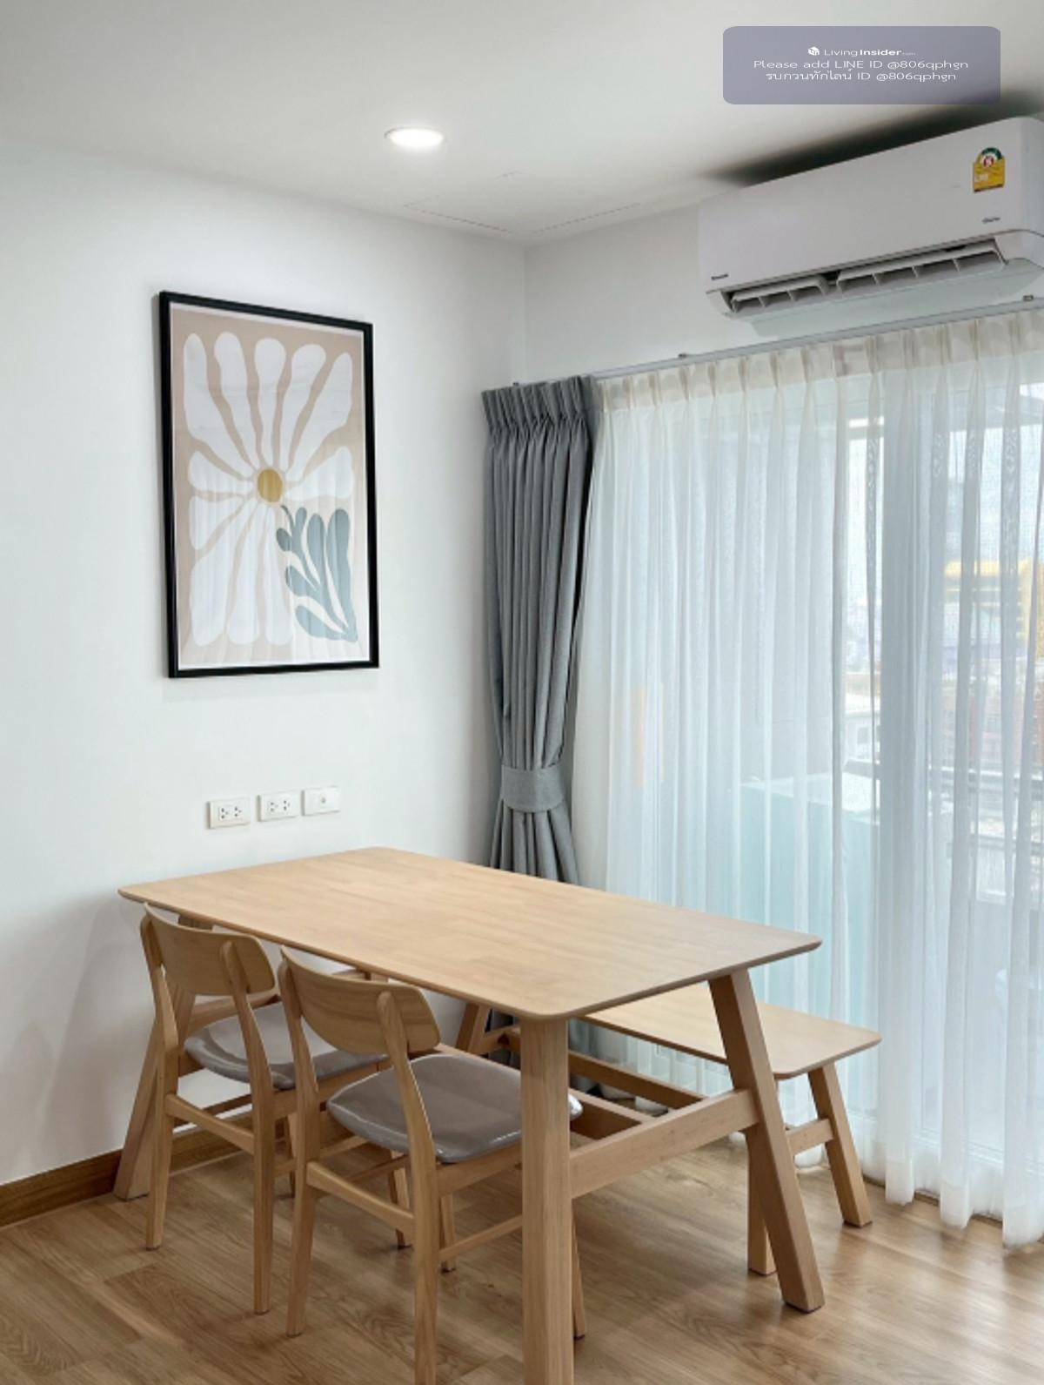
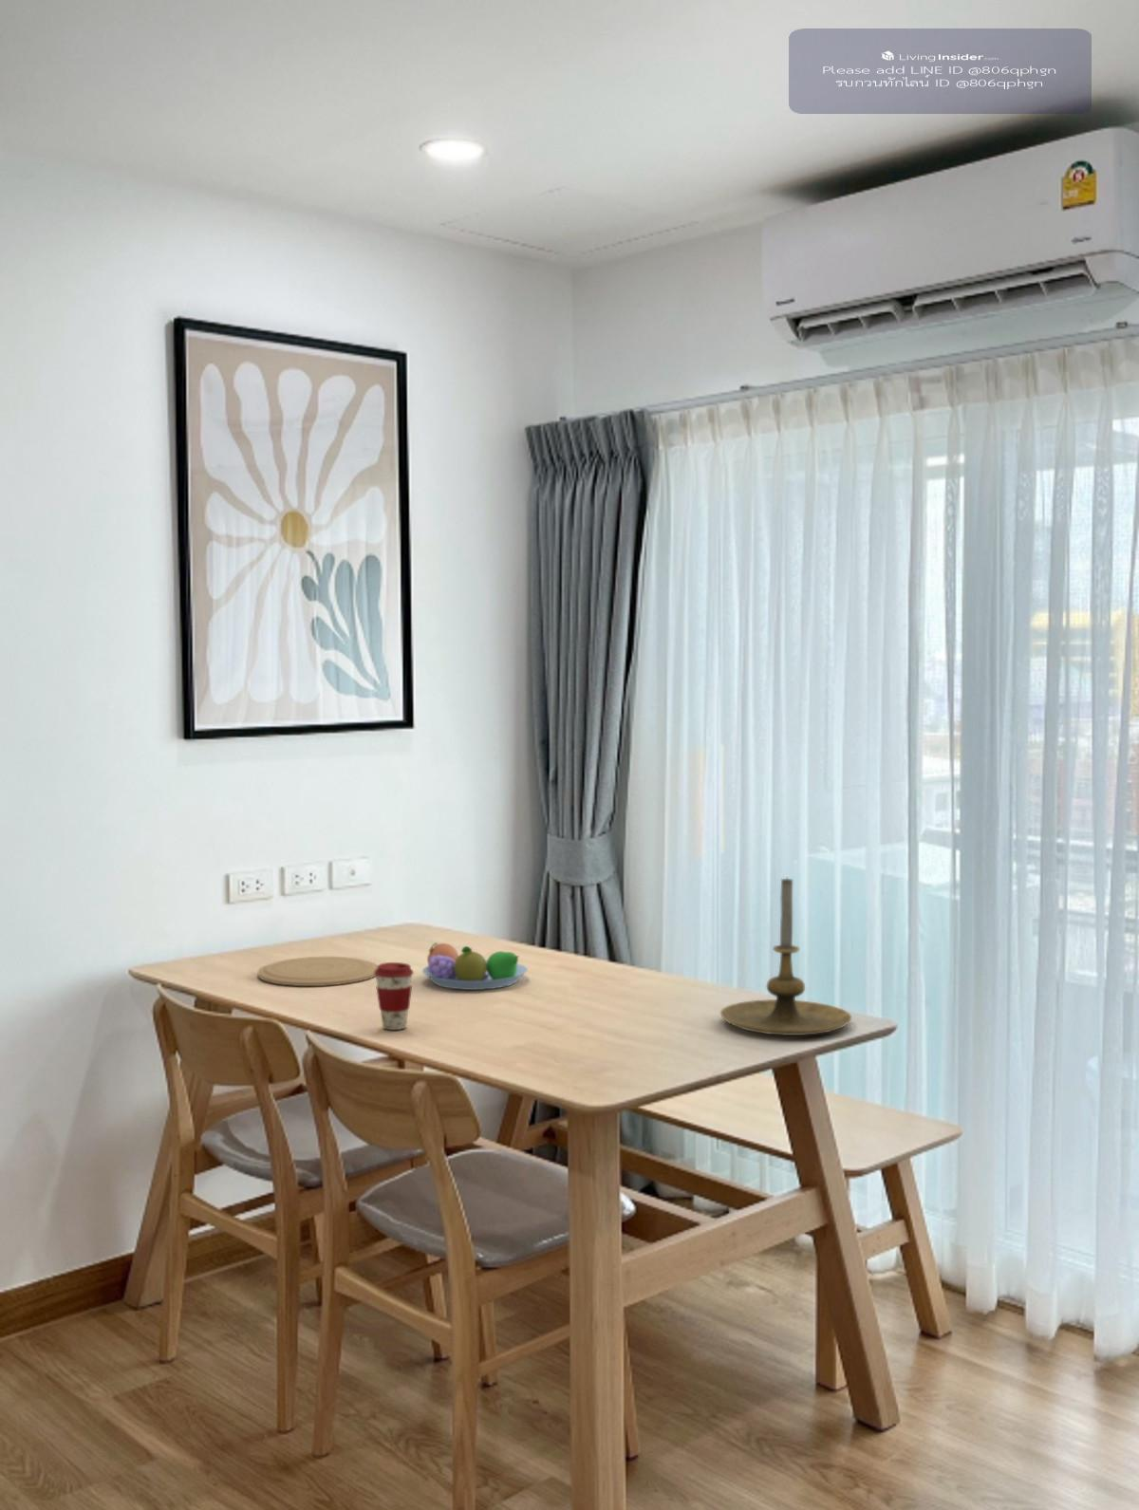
+ plate [257,956,379,987]
+ fruit bowl [421,942,529,991]
+ coffee cup [374,962,415,1030]
+ candle holder [719,877,852,1036]
